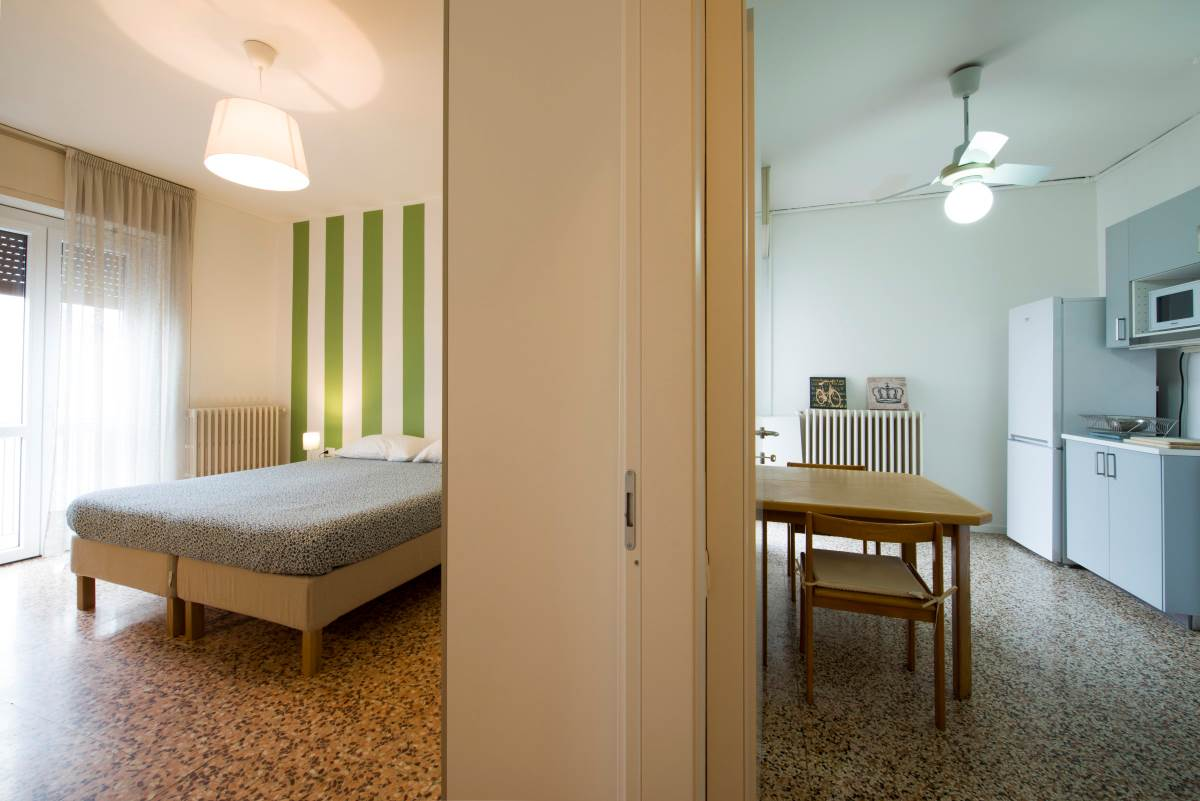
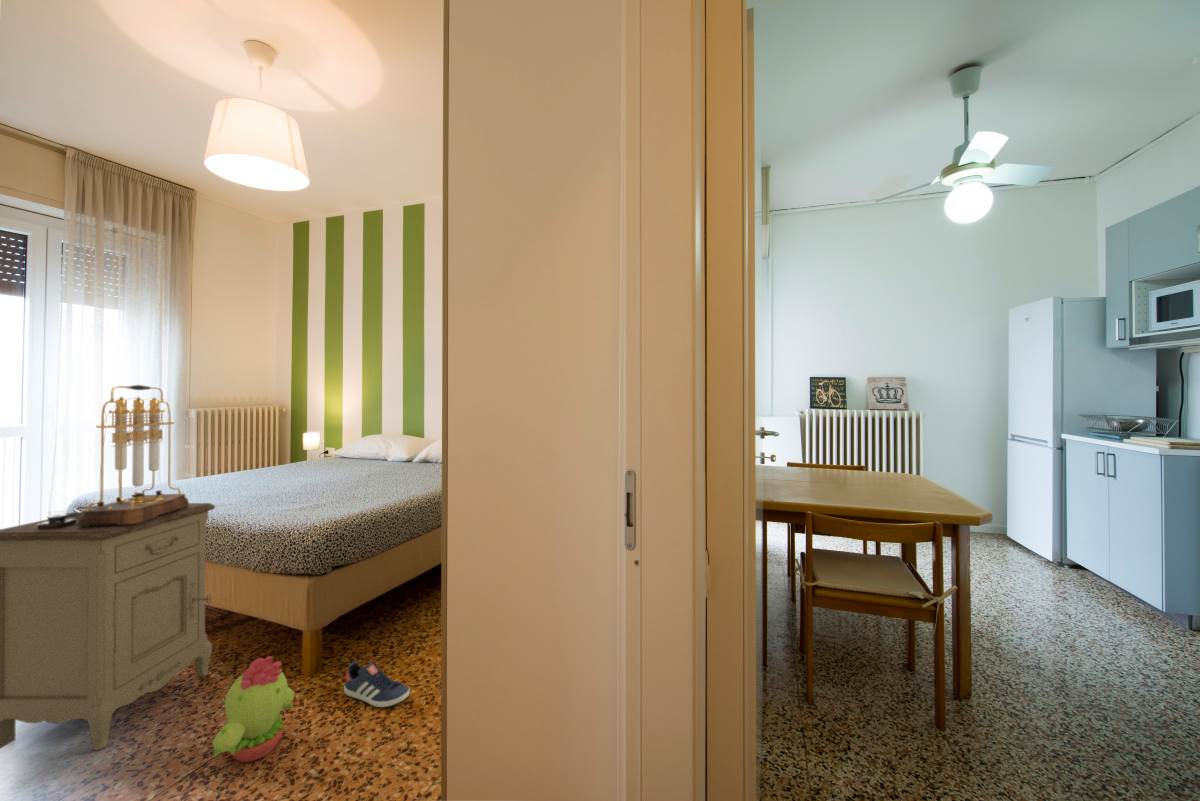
+ decorative plant [212,655,296,763]
+ nightstand [0,502,216,751]
+ table lamp [38,384,190,529]
+ sneaker [343,660,411,708]
